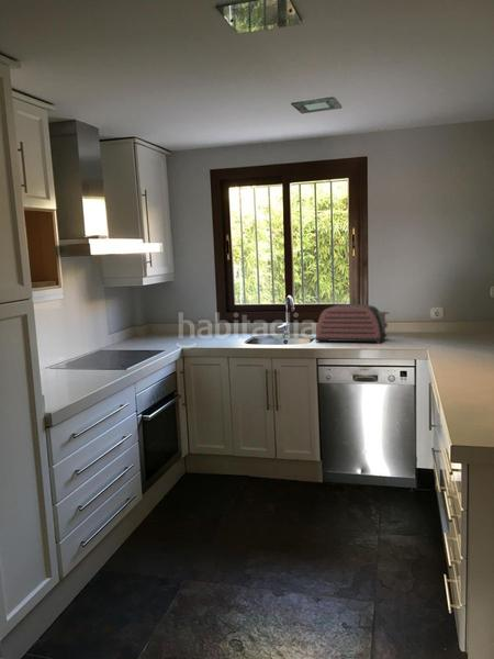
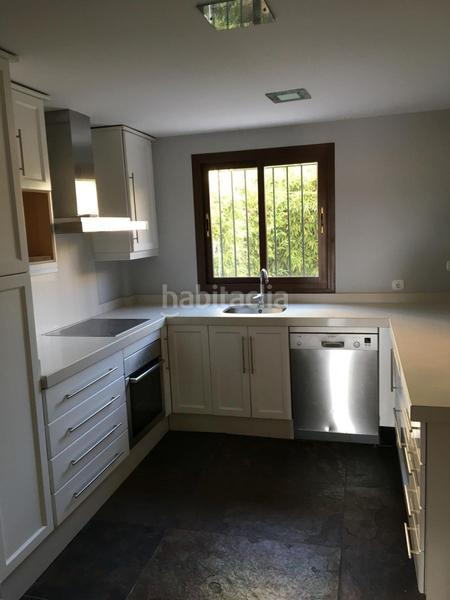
- toaster [314,303,391,344]
